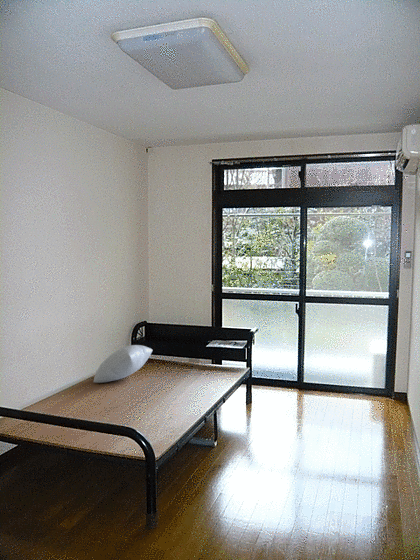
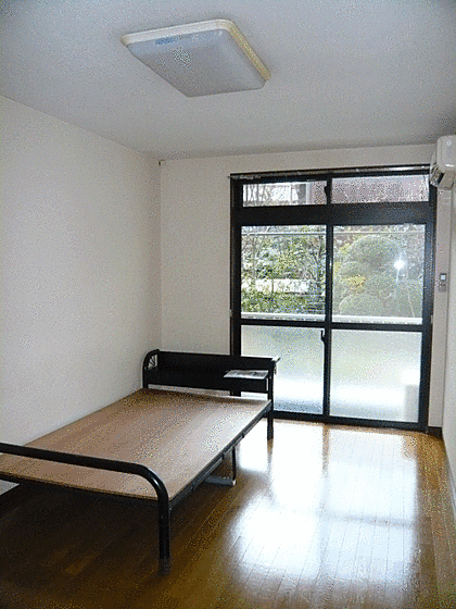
- pillow [93,344,153,384]
